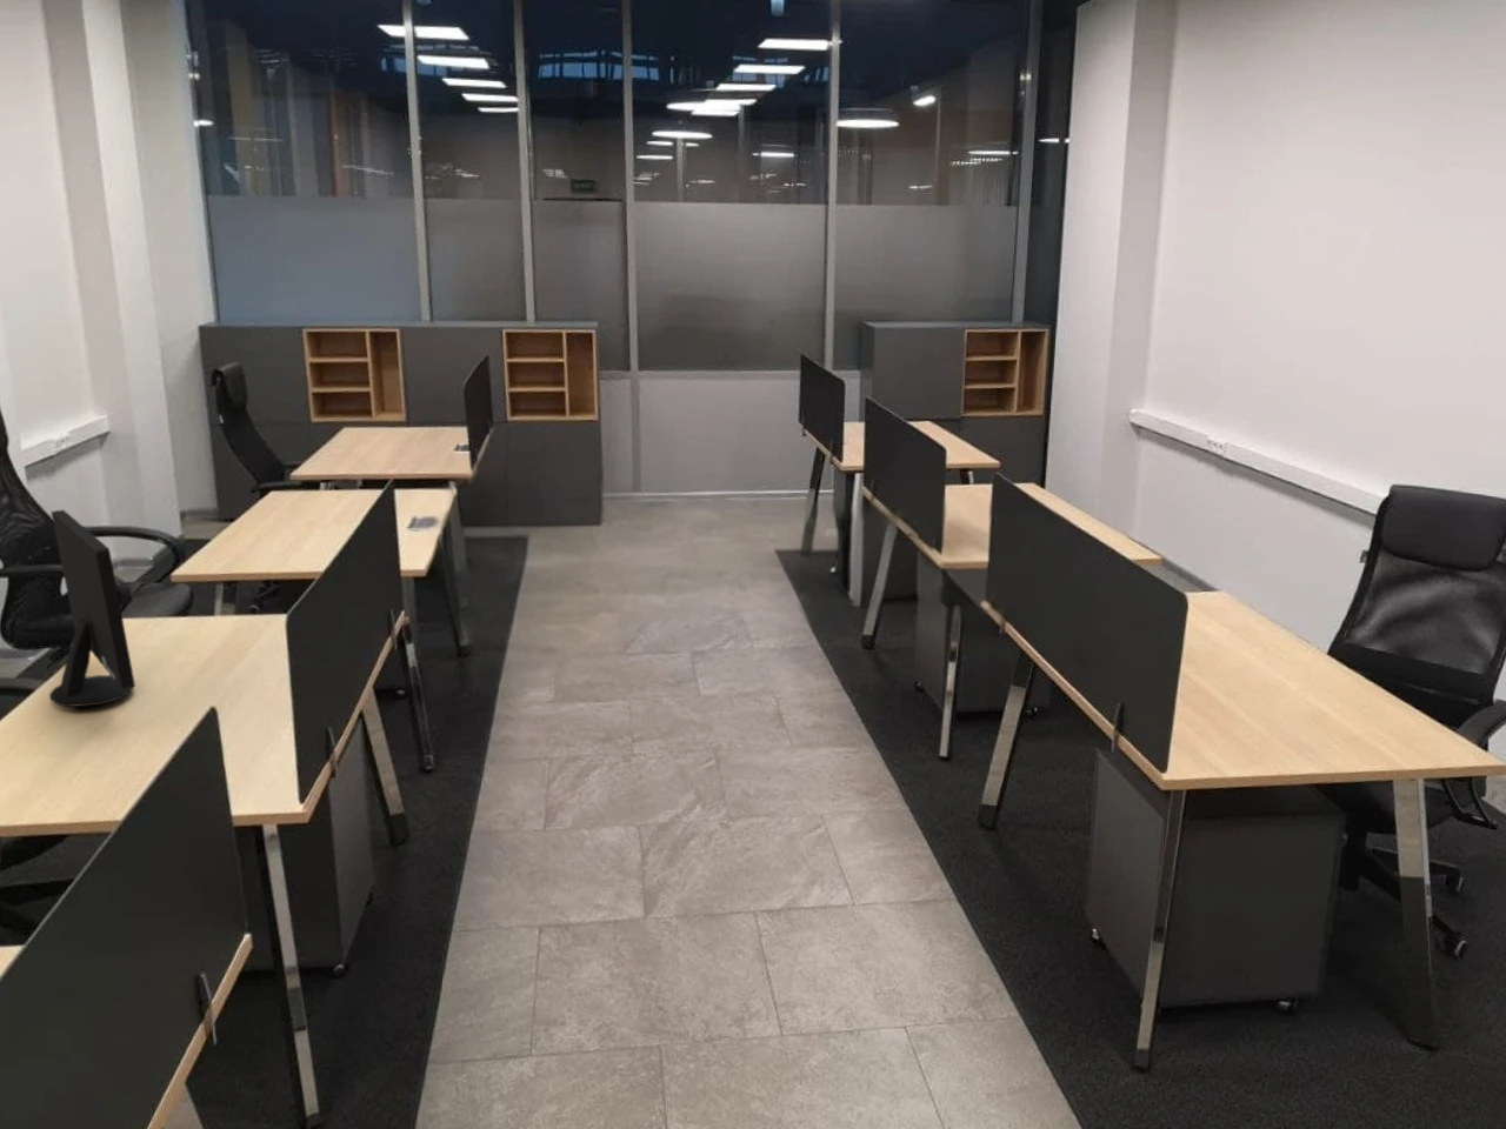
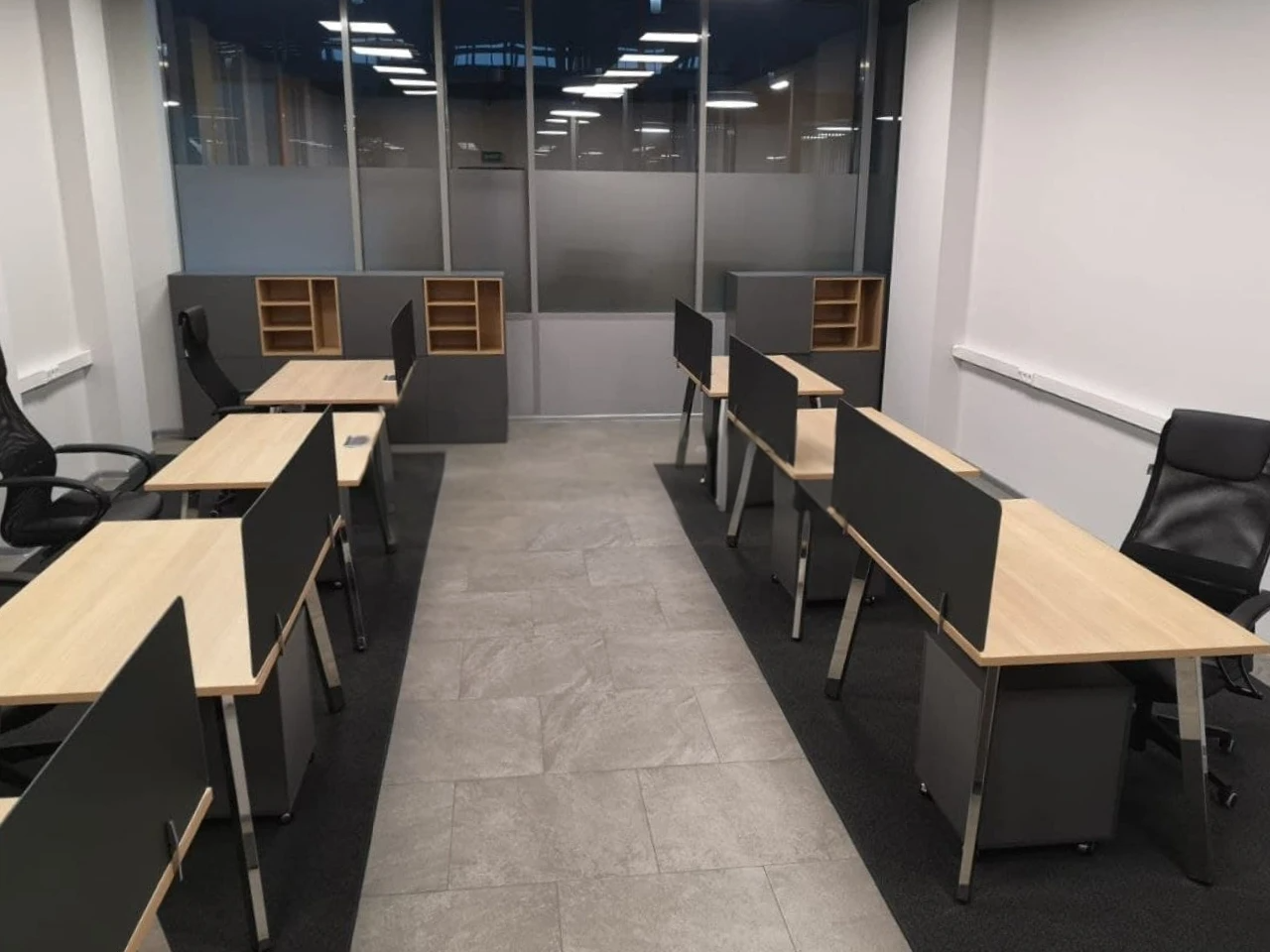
- computer monitor [49,509,136,708]
